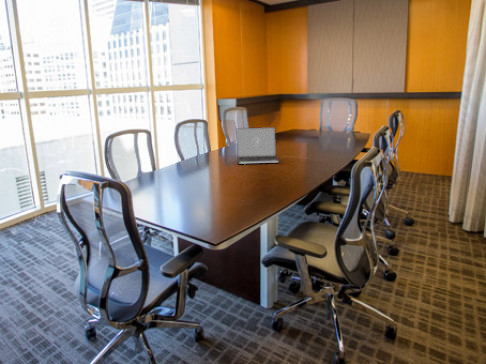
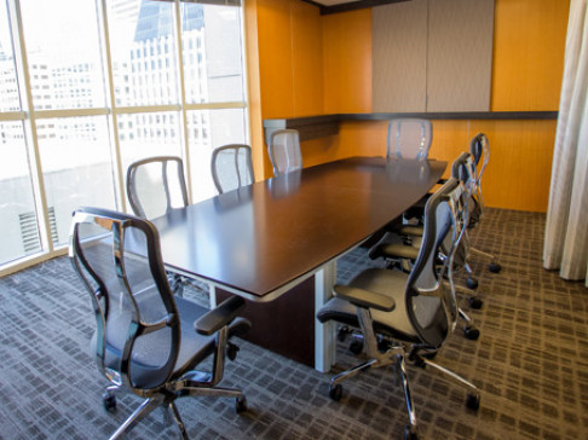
- laptop [236,126,281,165]
